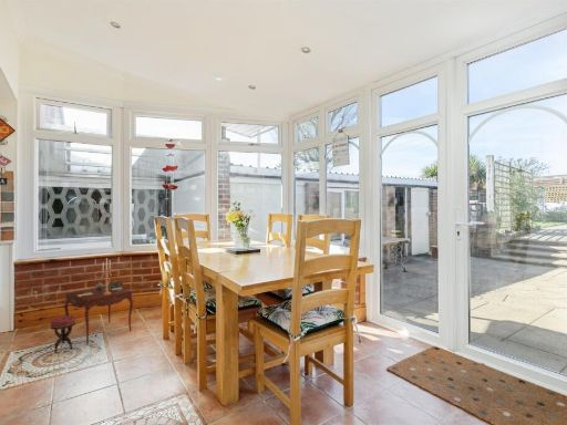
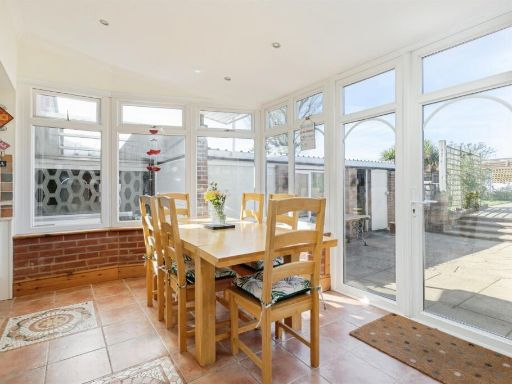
- side table [50,257,134,354]
